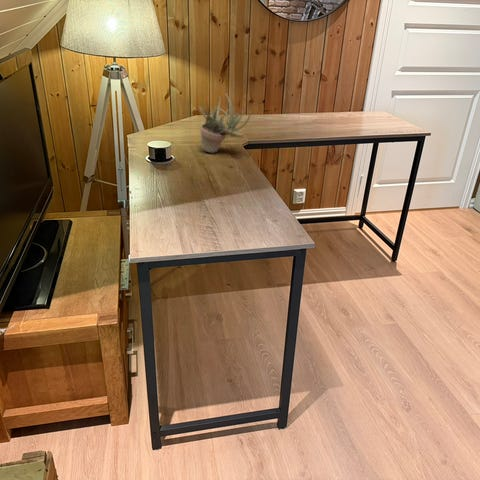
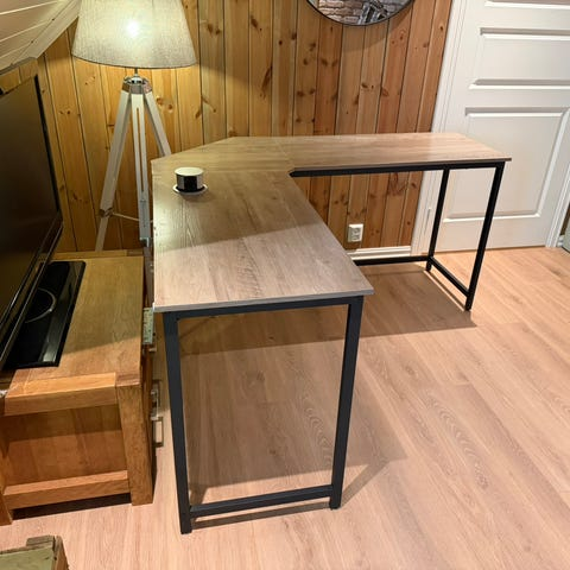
- succulent plant [198,93,252,154]
